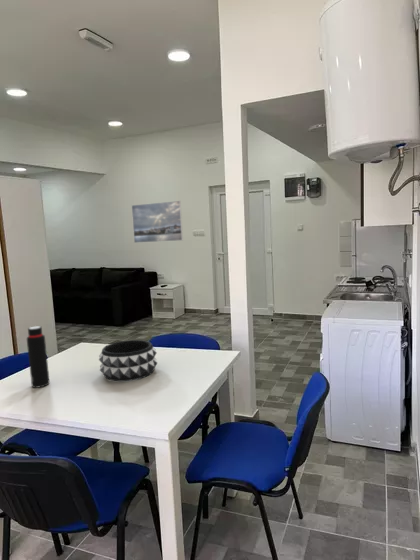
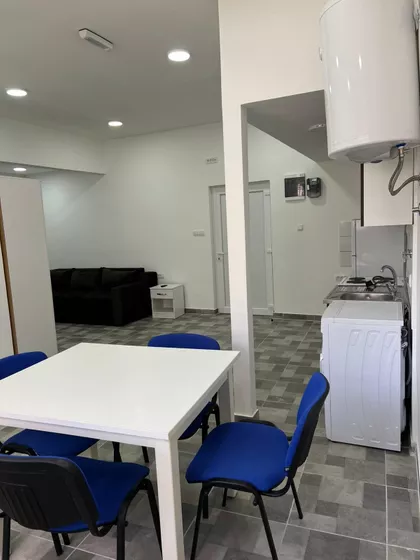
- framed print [131,200,184,244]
- water bottle [26,325,51,389]
- decorative bowl [98,339,158,382]
